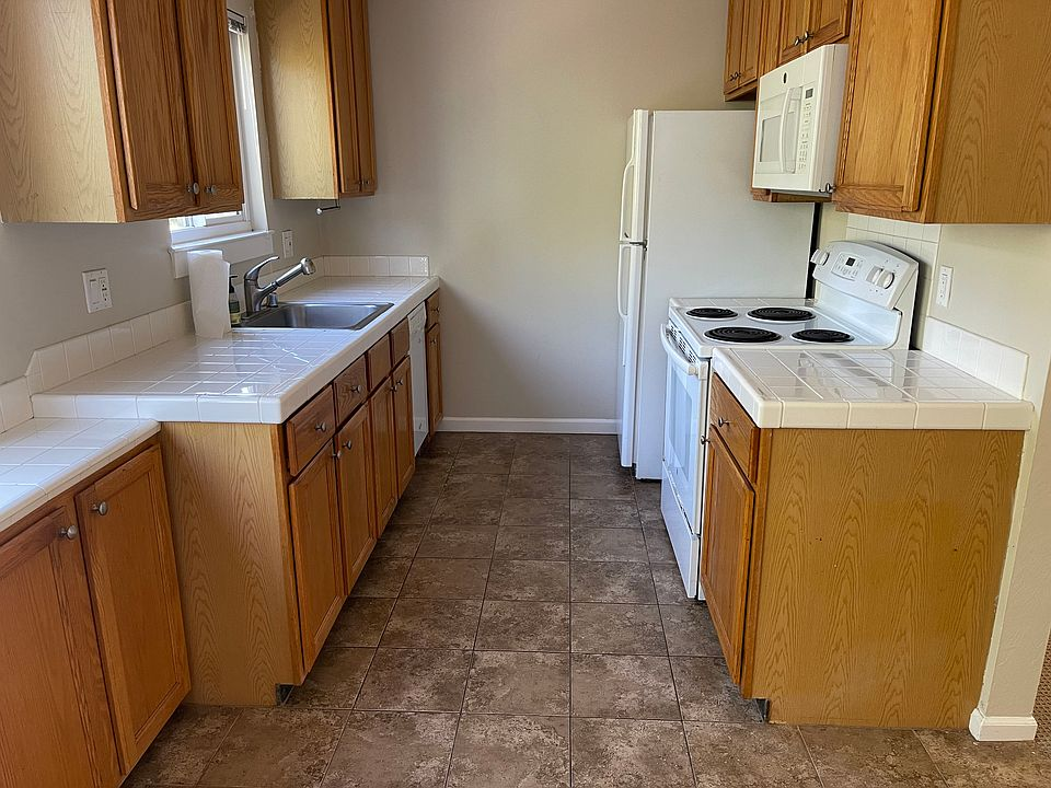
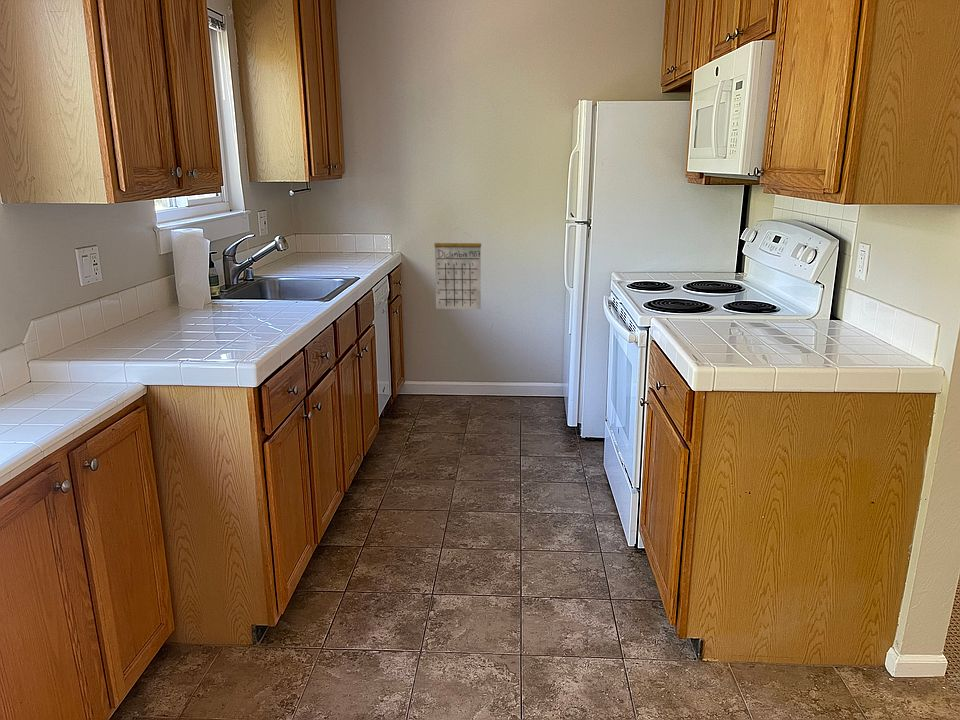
+ calendar [434,227,482,310]
